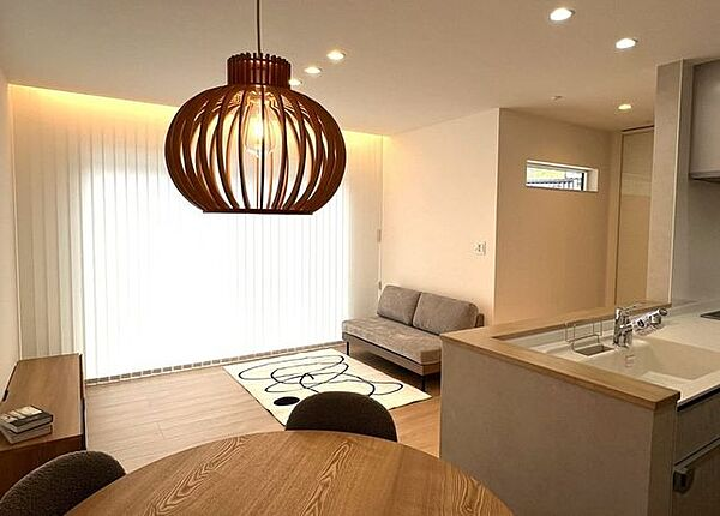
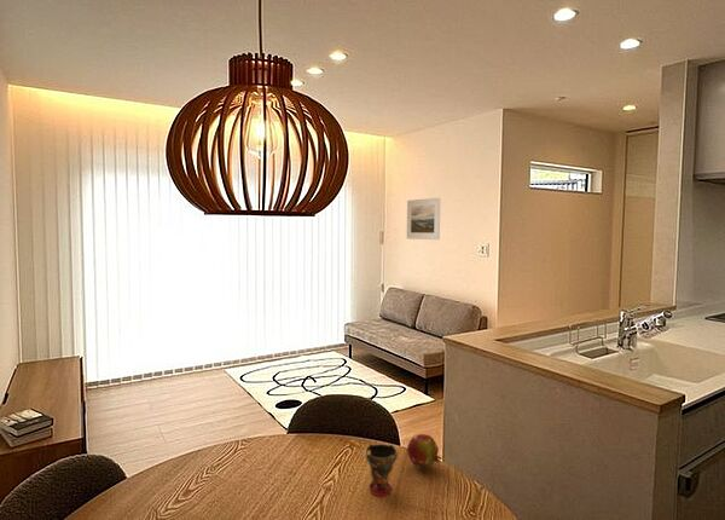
+ cup [364,443,399,497]
+ fruit [406,433,442,469]
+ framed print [406,197,442,241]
